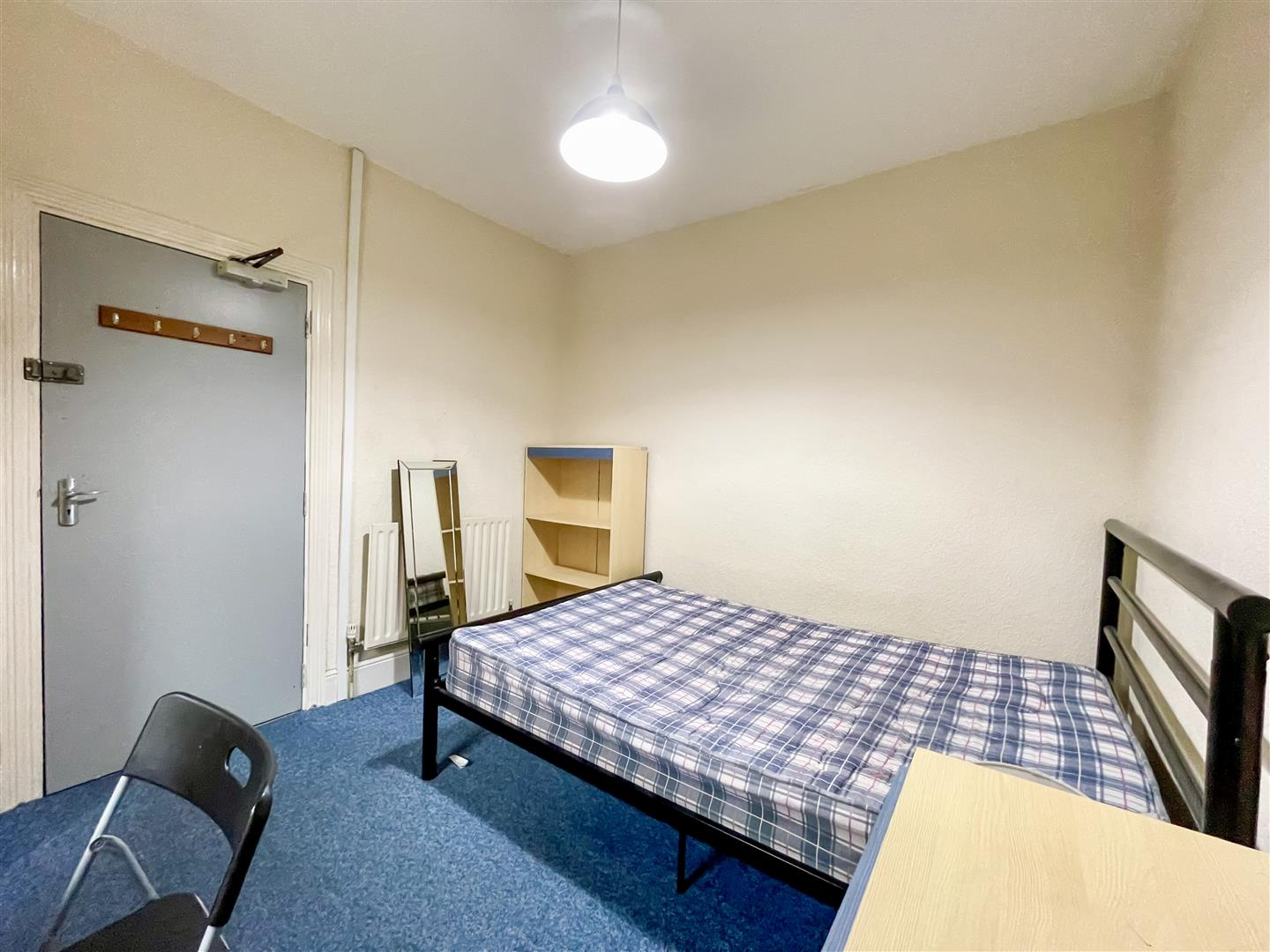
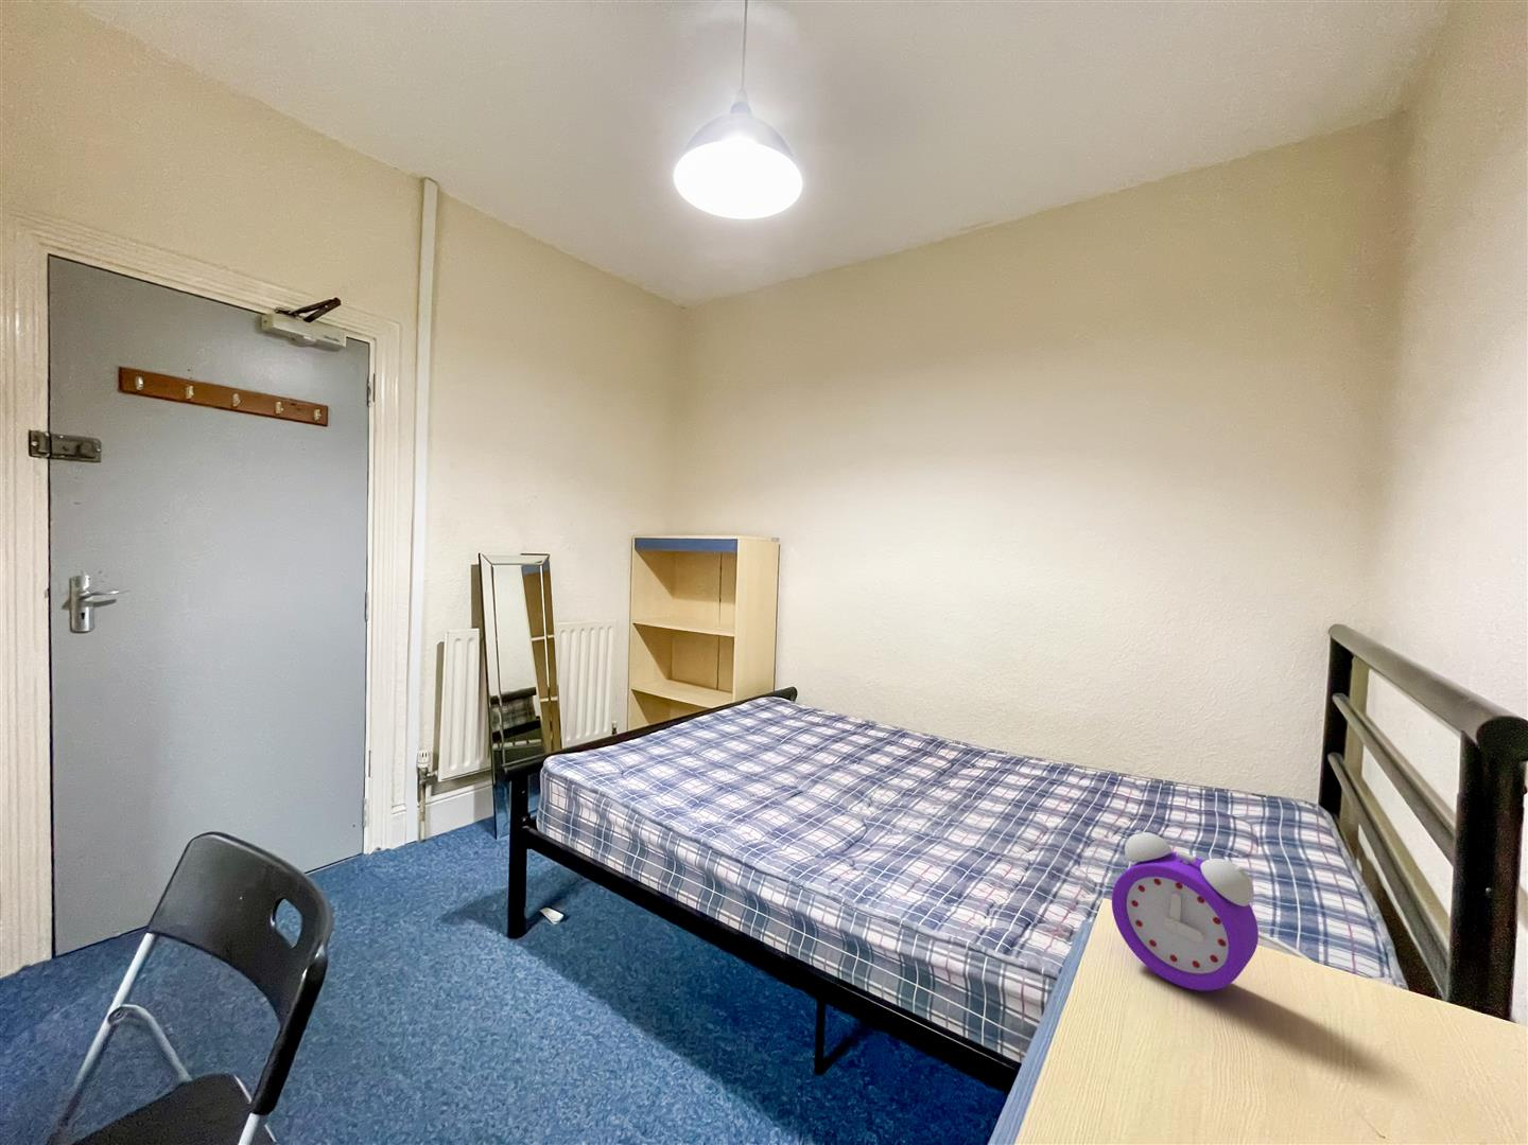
+ alarm clock [1111,829,1260,991]
